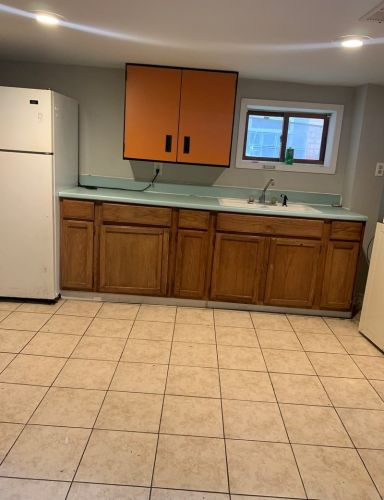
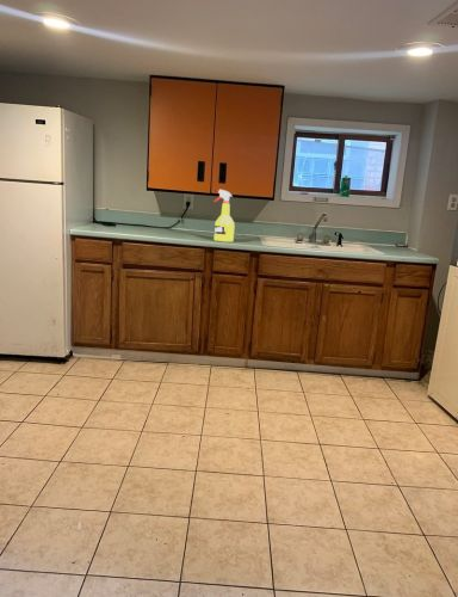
+ spray bottle [212,189,236,242]
